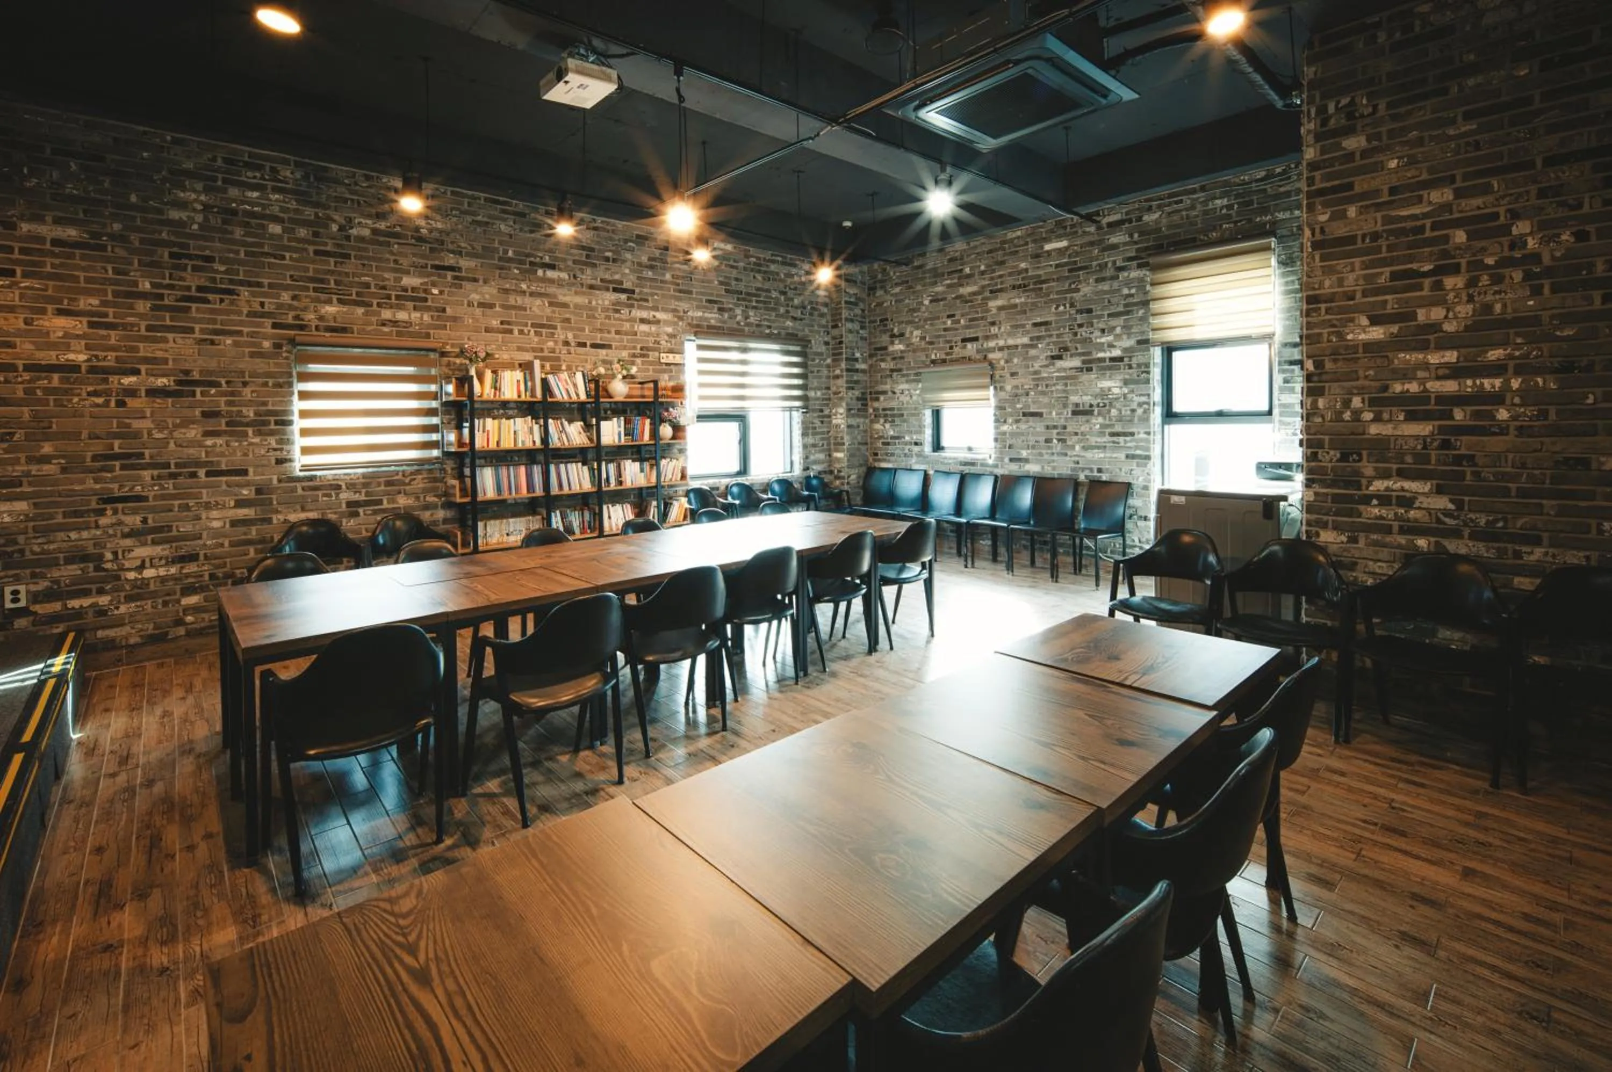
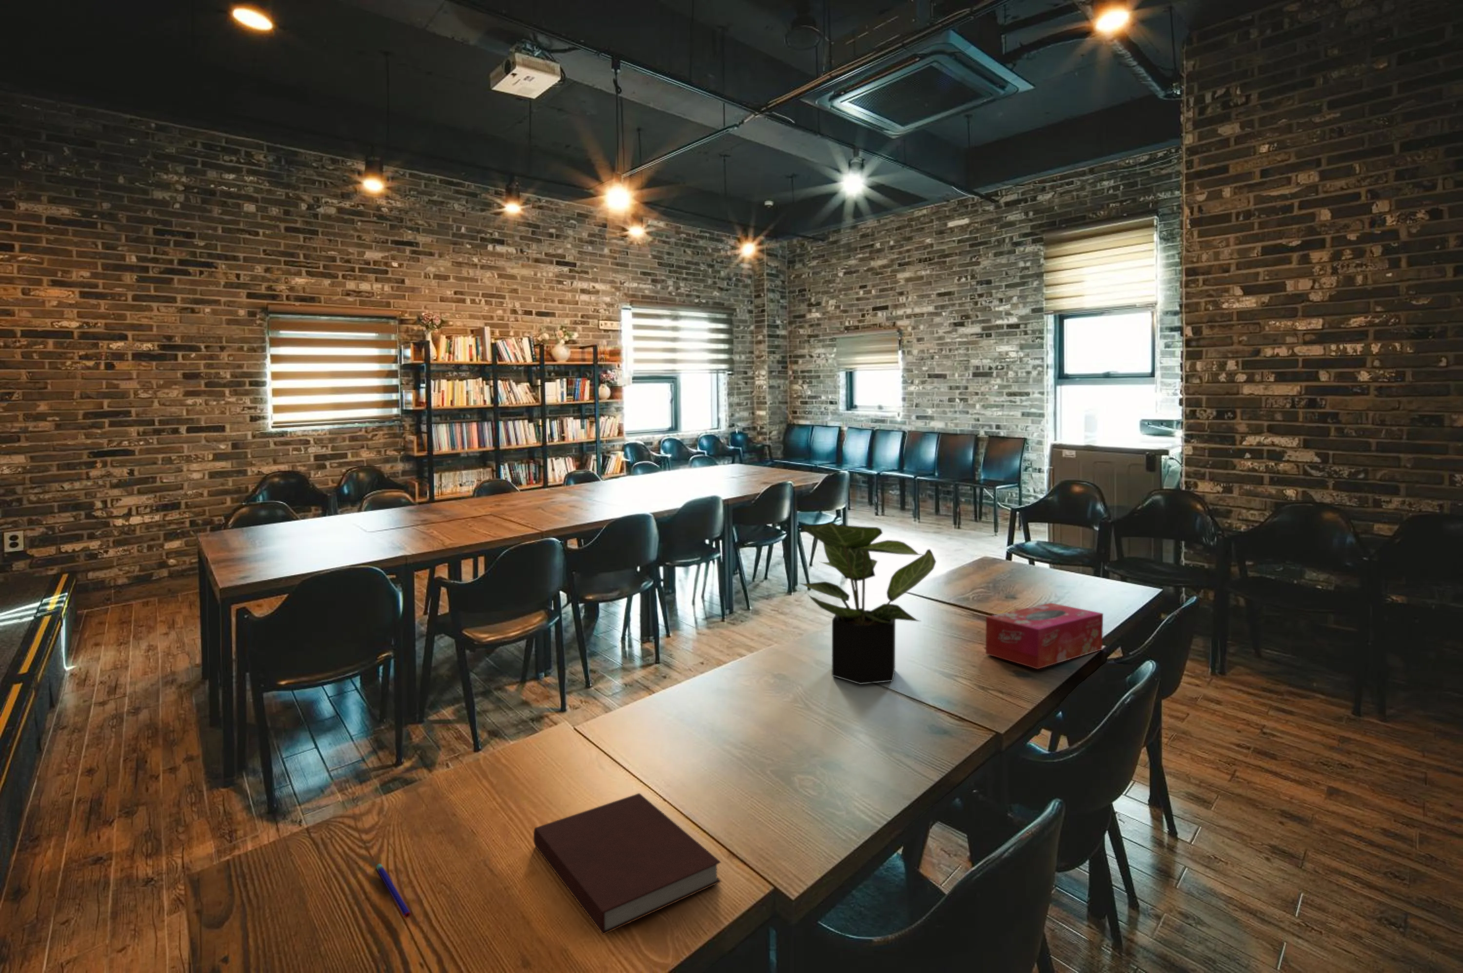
+ pen [376,863,412,919]
+ notebook [533,793,722,935]
+ potted plant [799,522,937,685]
+ tissue box [985,603,1103,670]
